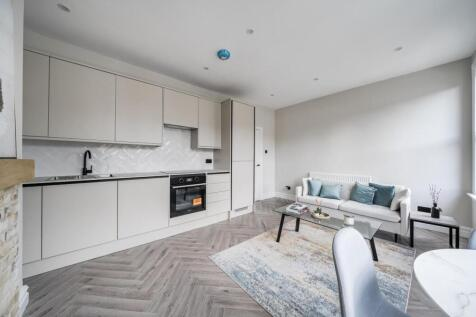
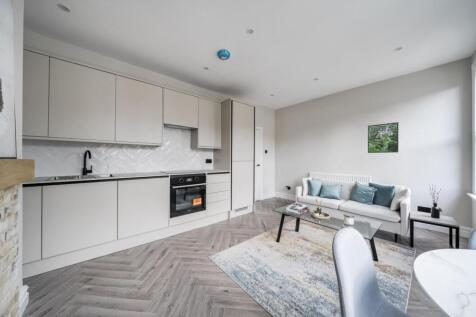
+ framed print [367,121,399,154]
